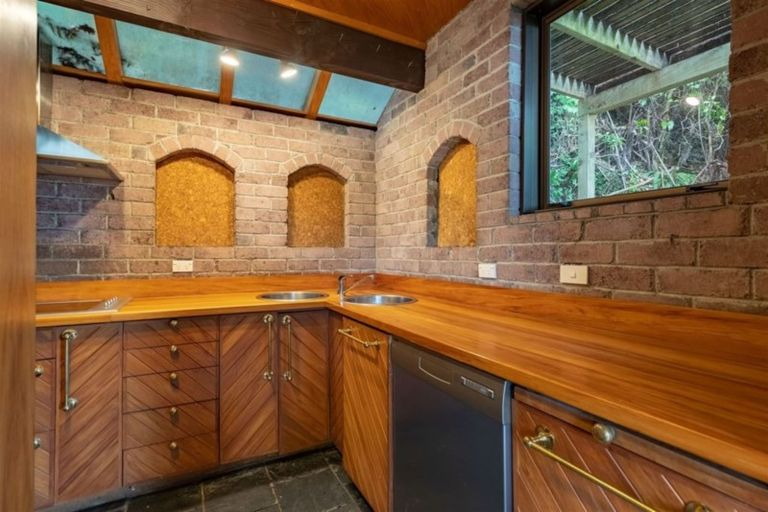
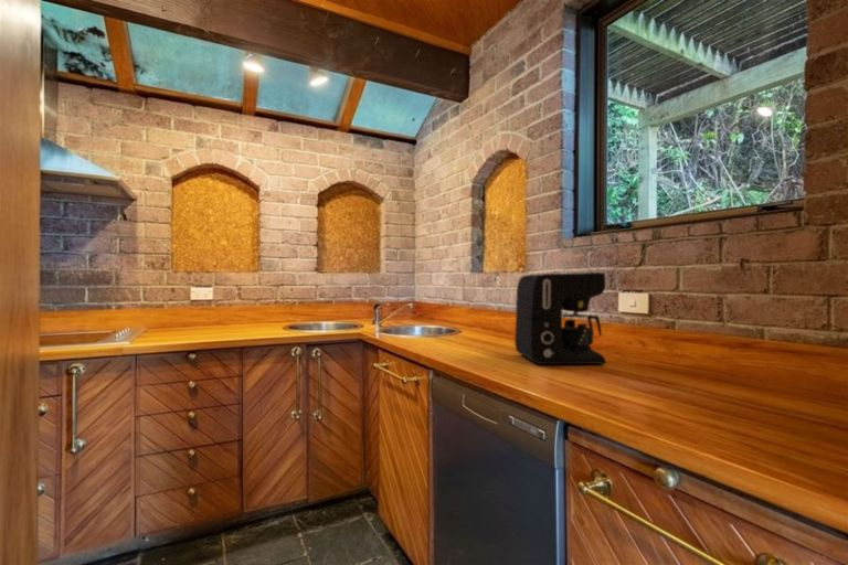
+ coffee maker [513,271,607,365]
